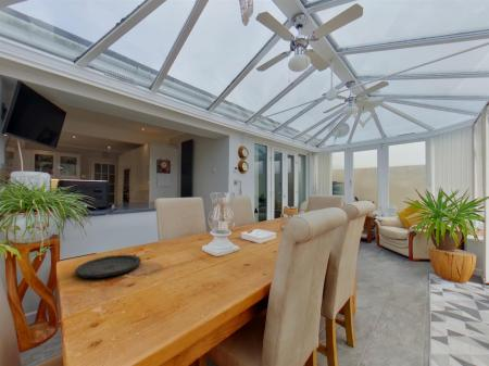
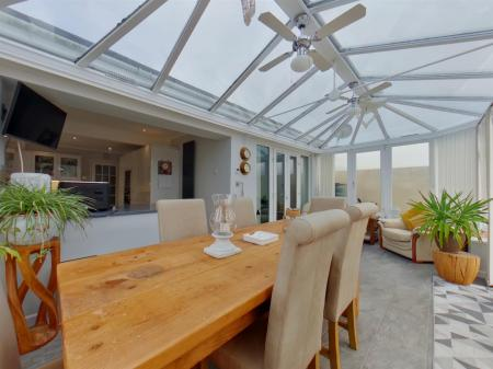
- plate [75,254,142,279]
